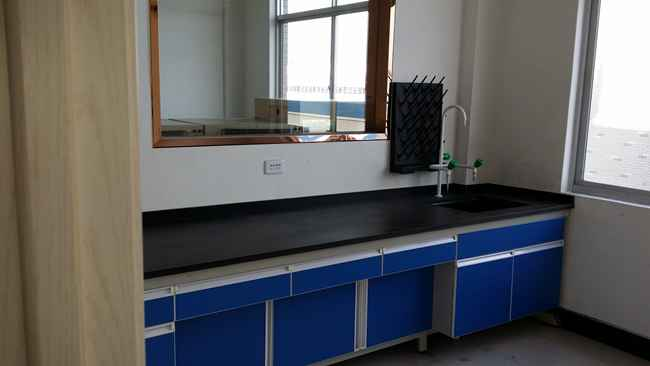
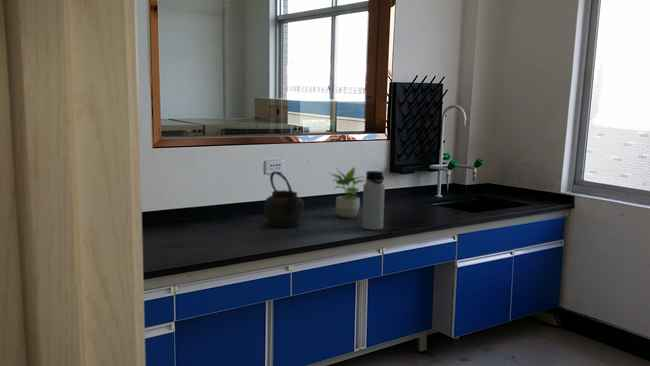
+ kettle [263,170,305,228]
+ potted plant [328,165,366,219]
+ water bottle [361,170,386,231]
